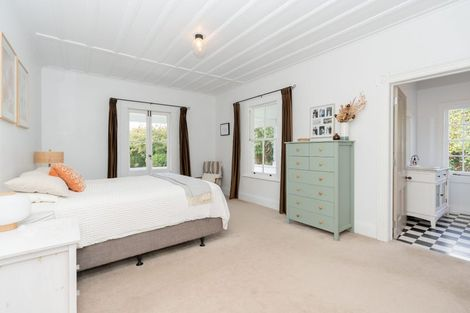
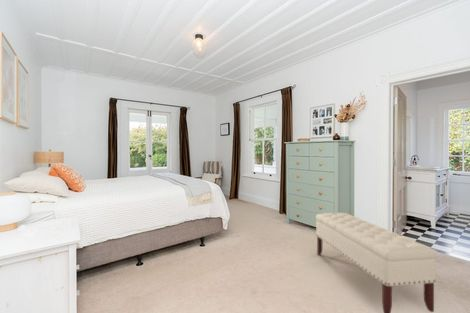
+ bench [315,212,438,313]
